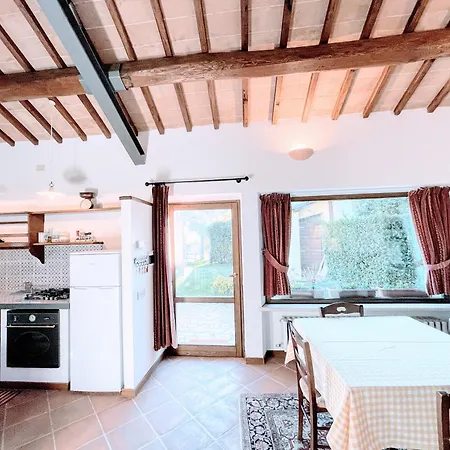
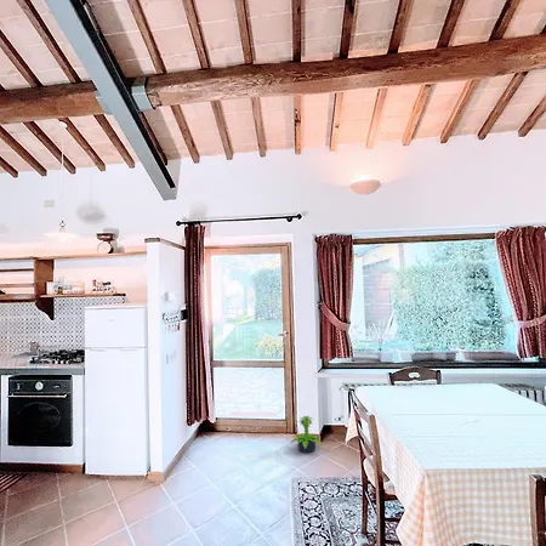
+ potted plant [290,415,323,454]
